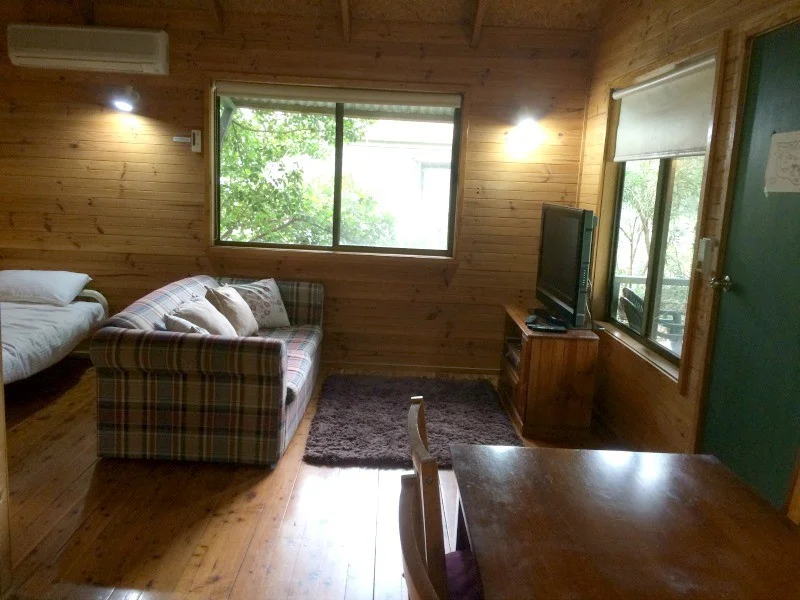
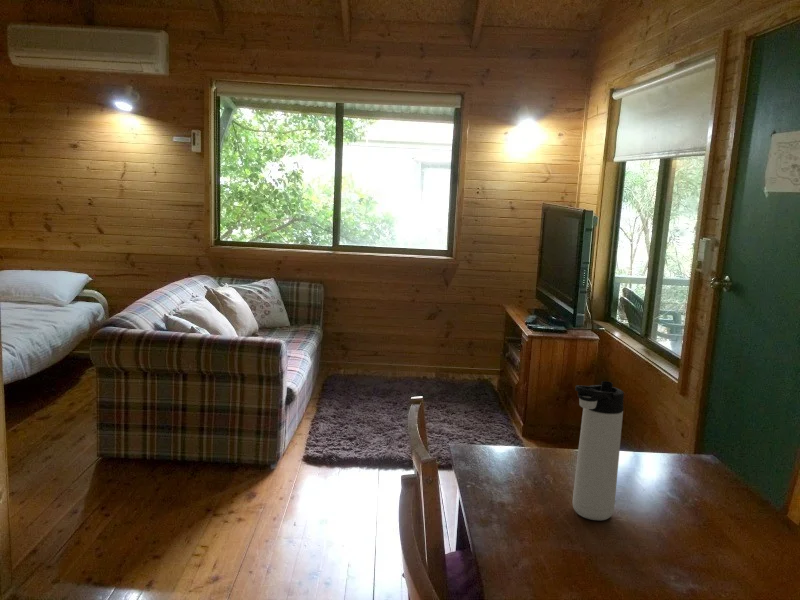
+ thermos bottle [572,380,625,521]
